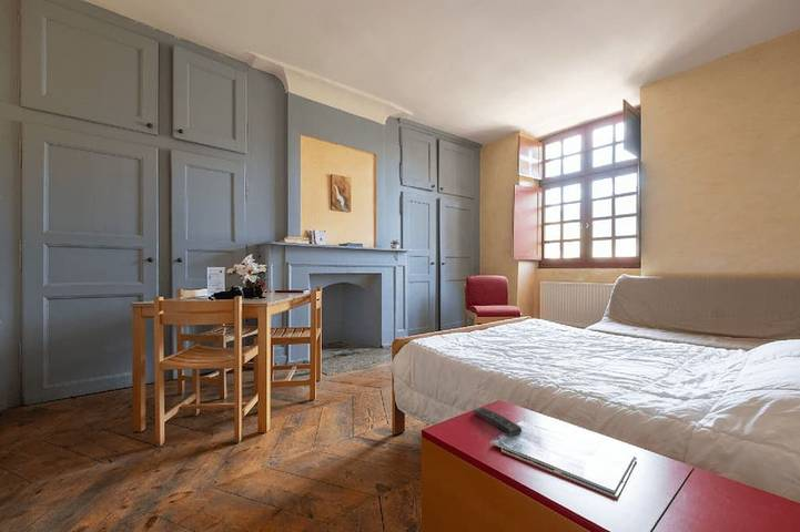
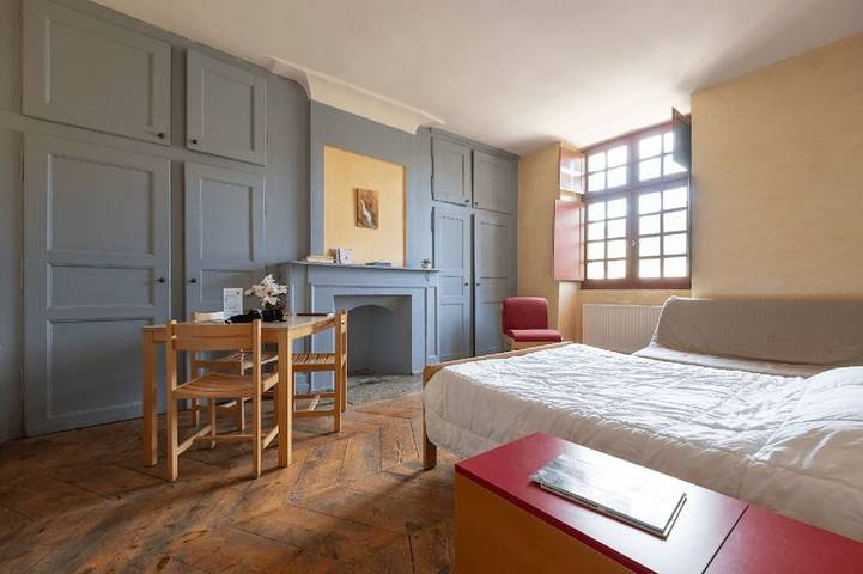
- remote control [473,407,523,437]
